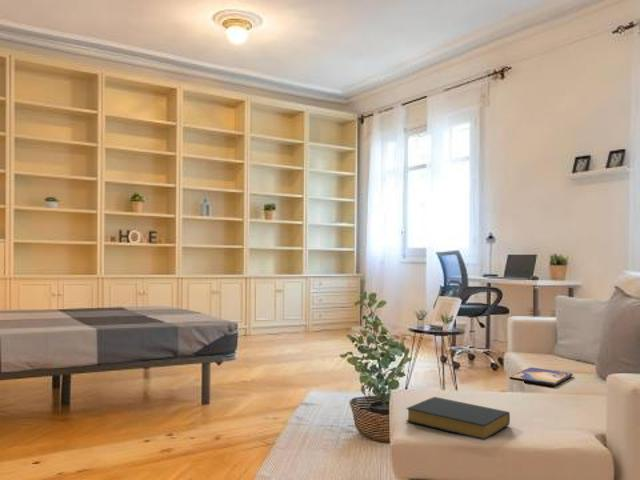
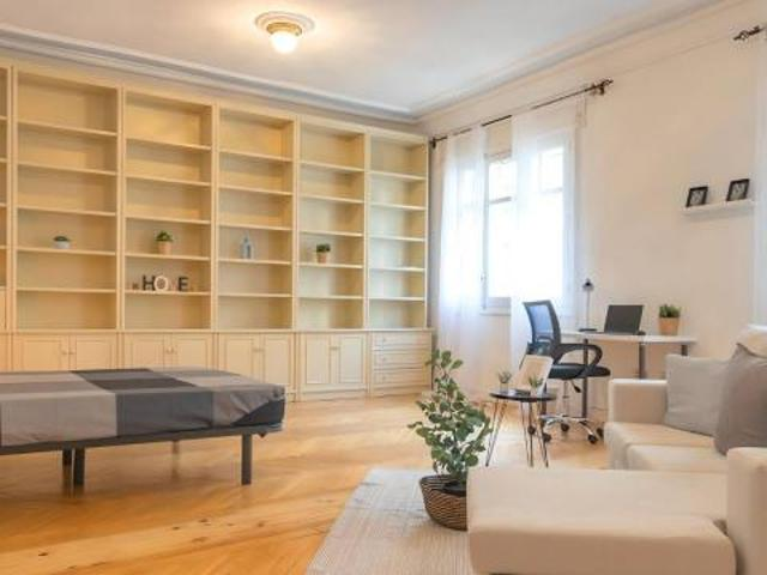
- hardback book [405,396,511,441]
- tablet [508,367,574,387]
